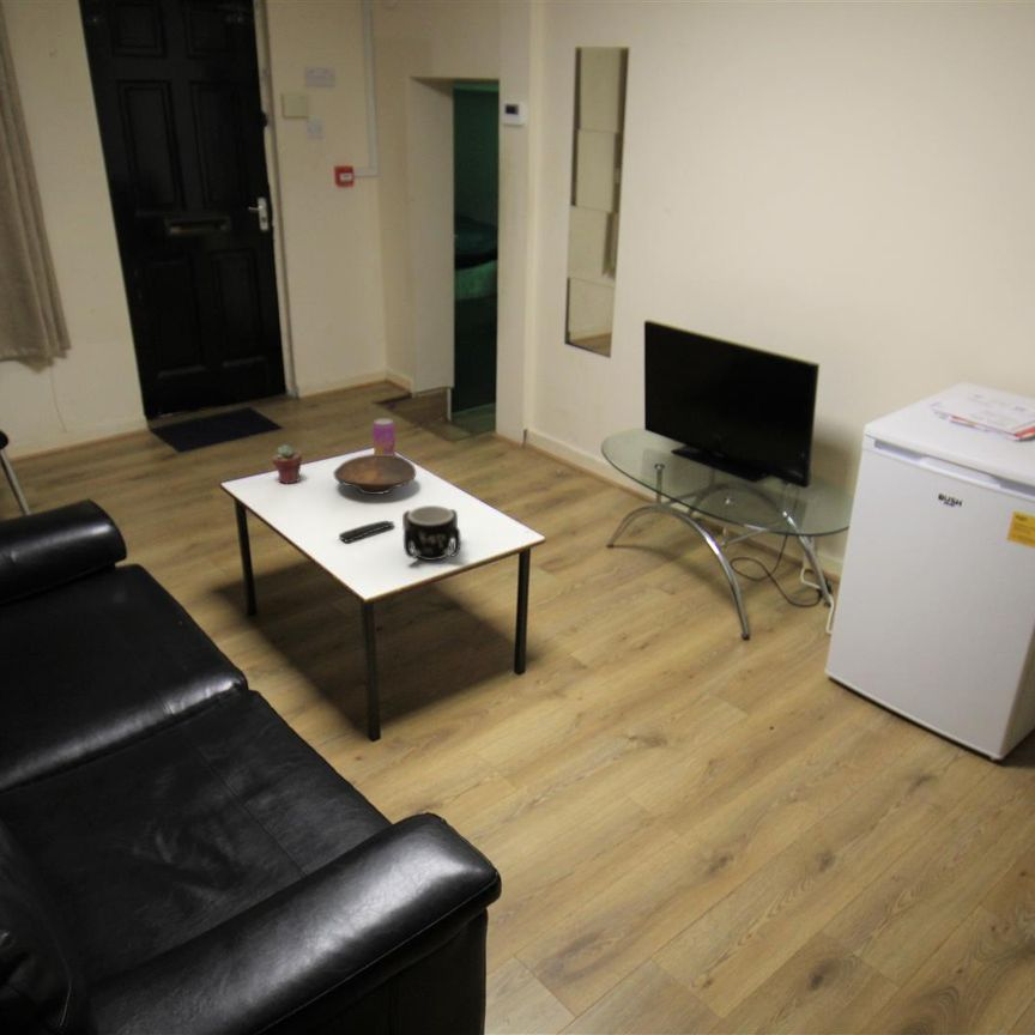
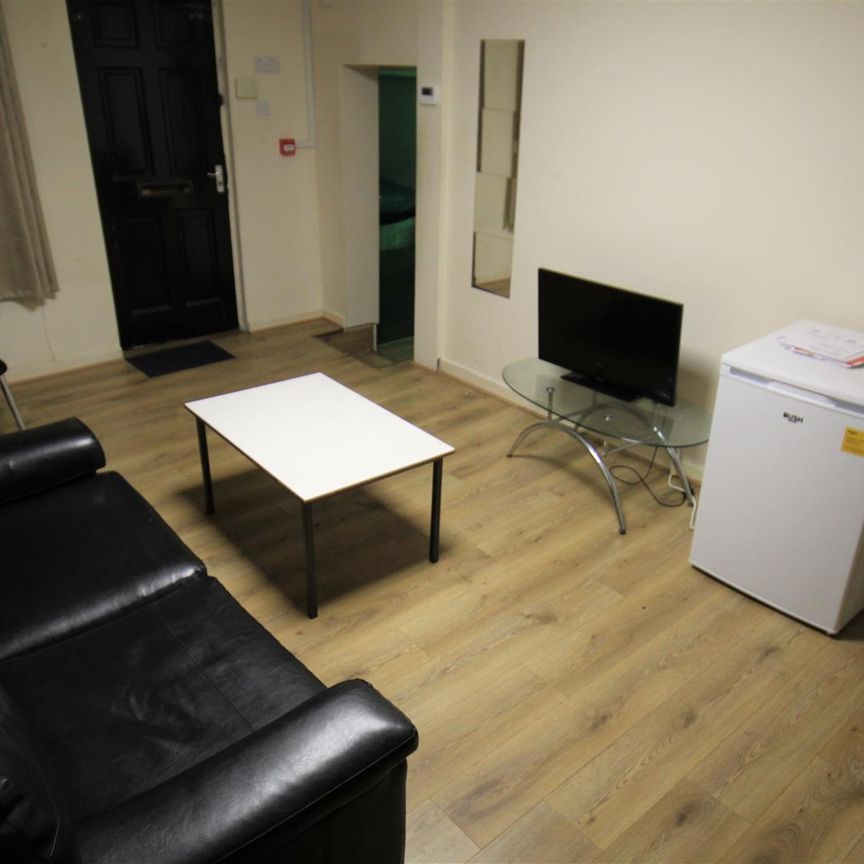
- remote control [338,520,395,544]
- decorative bowl [332,453,417,496]
- mug [401,504,462,562]
- beverage can [371,417,397,455]
- potted succulent [271,444,303,484]
